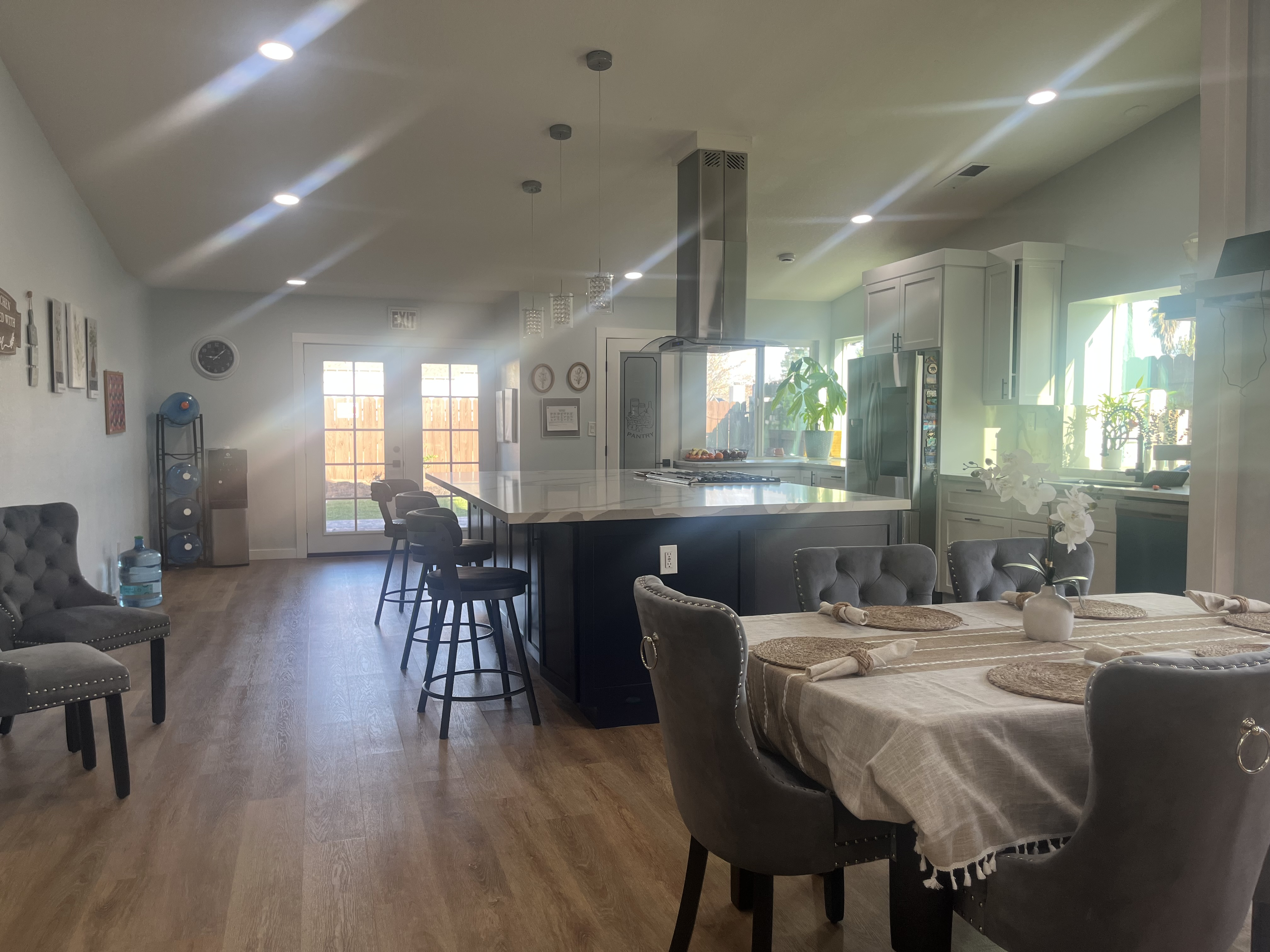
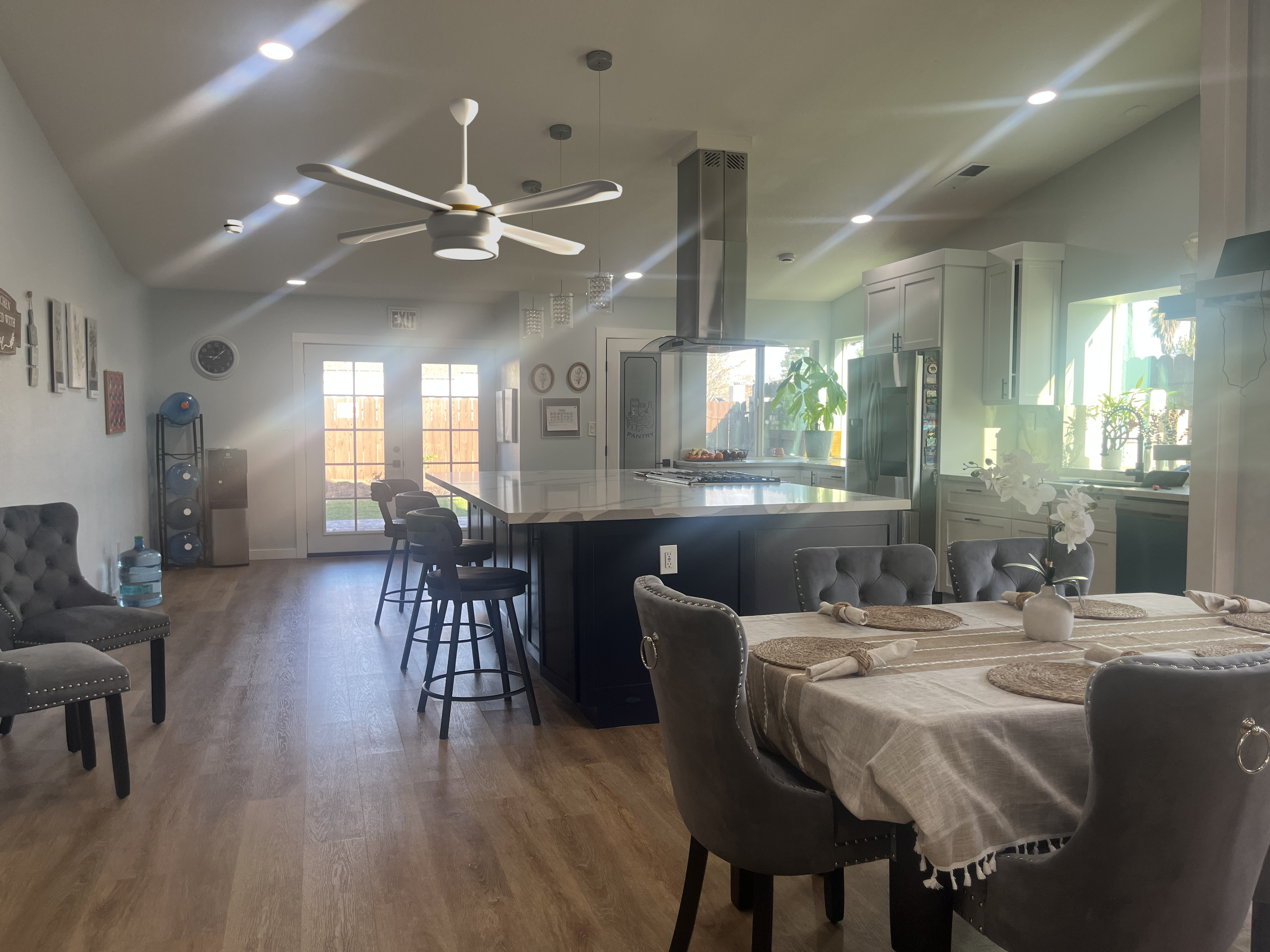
+ ceiling fan [296,98,623,262]
+ smoke detector [223,219,244,234]
